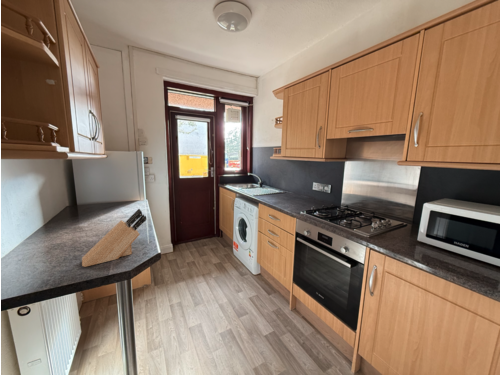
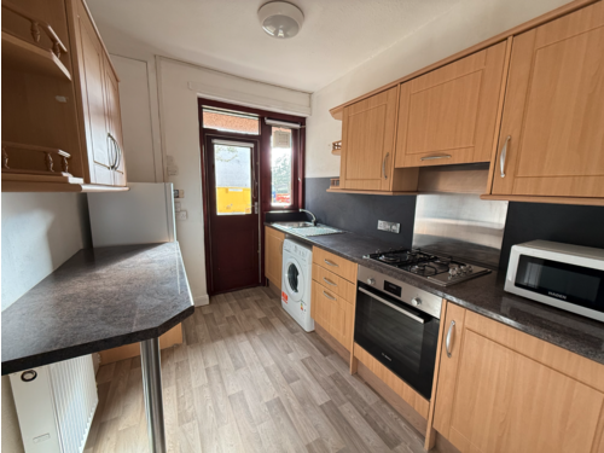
- knife block [81,208,147,268]
